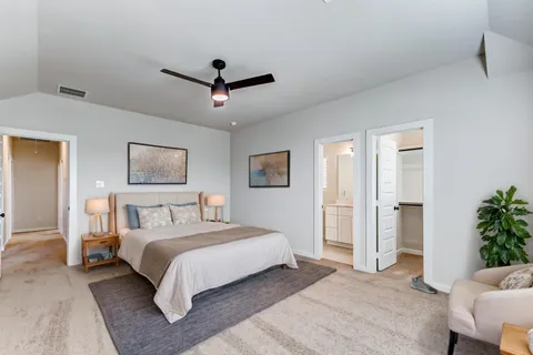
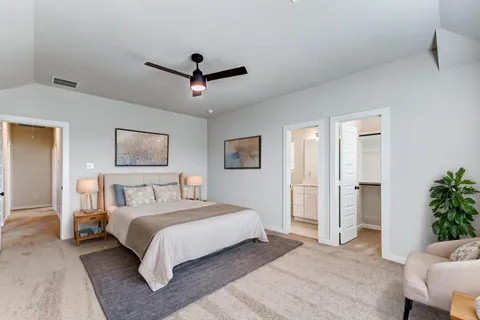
- sneaker [410,274,439,295]
